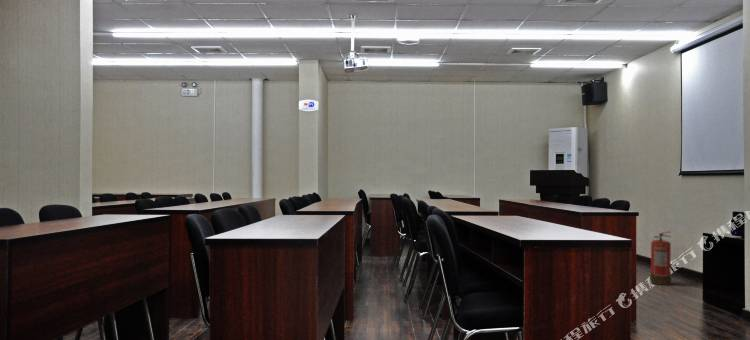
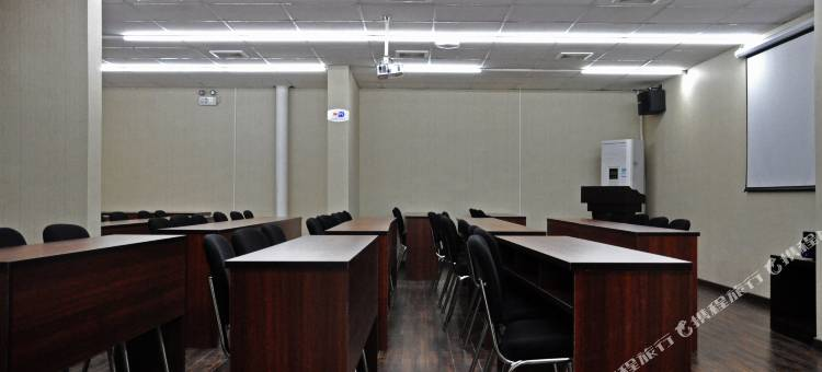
- fire extinguisher [649,230,672,286]
